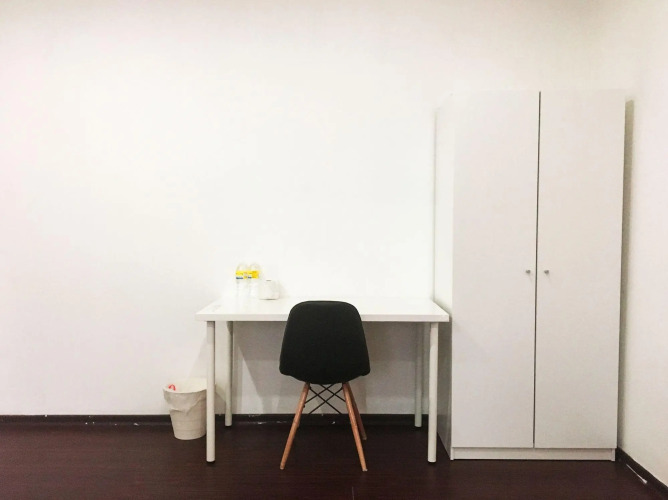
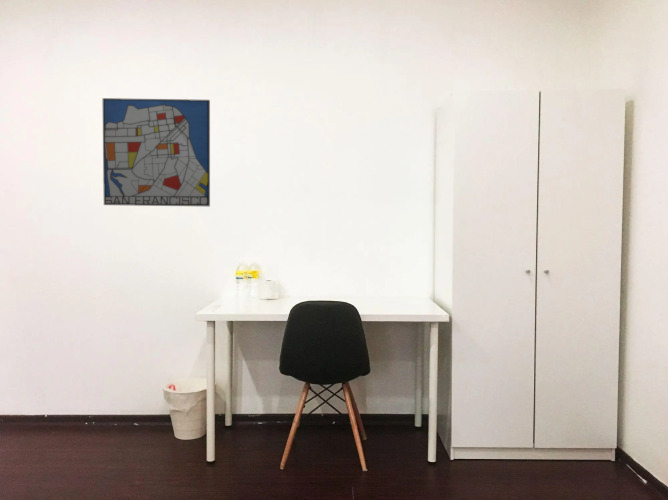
+ wall art [101,97,211,207]
